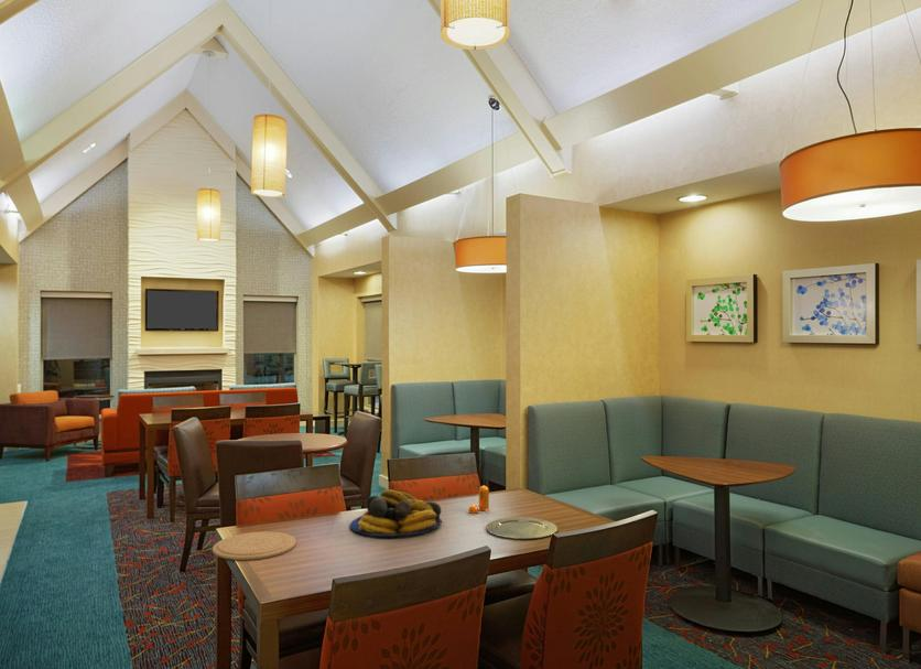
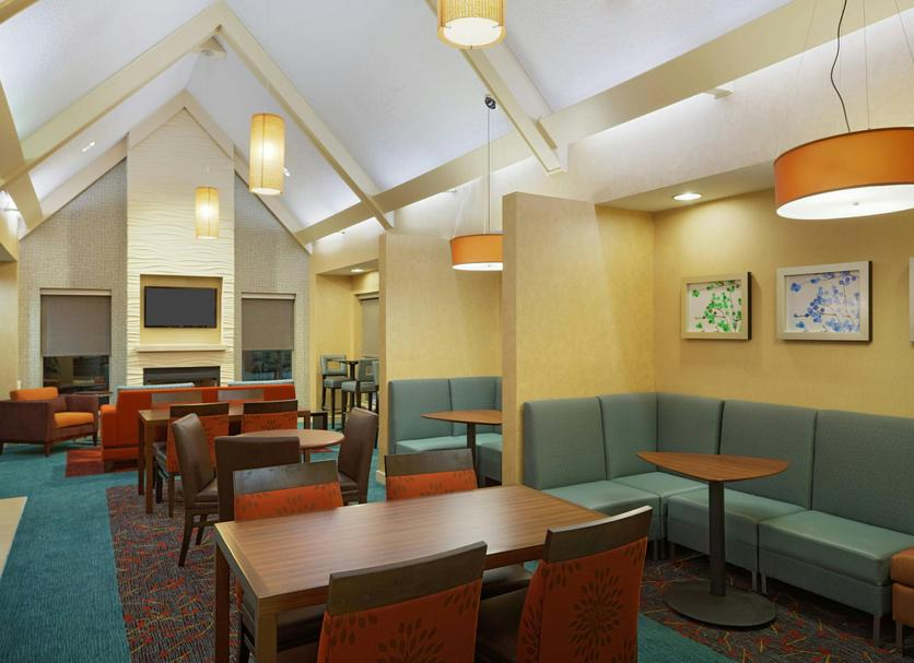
- plate [212,530,297,561]
- fruit bowl [348,489,443,538]
- plate [485,516,559,540]
- pepper shaker [467,485,490,515]
